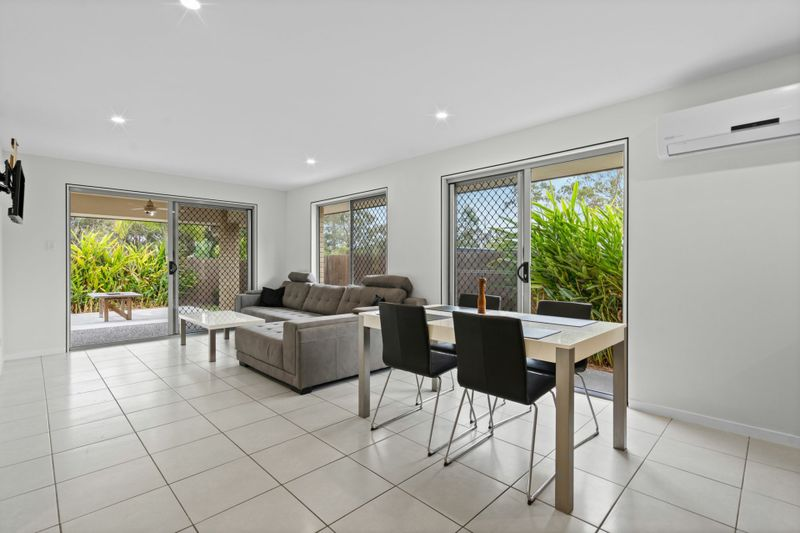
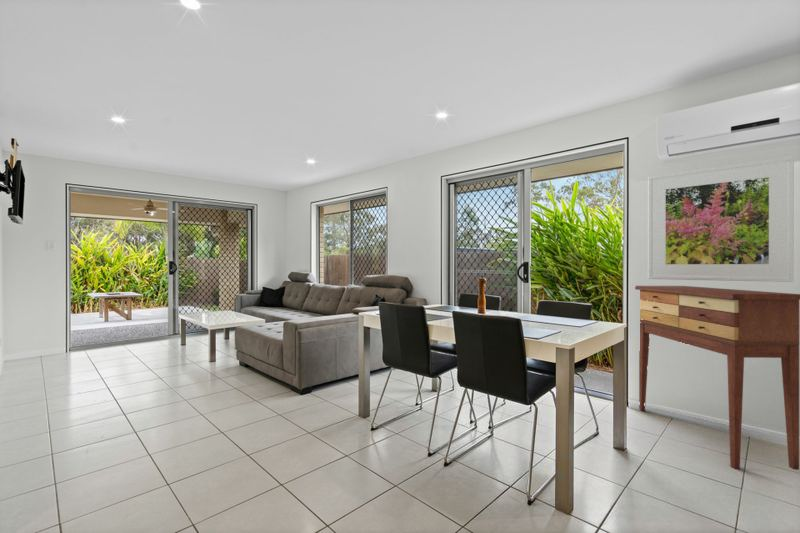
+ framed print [647,155,795,283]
+ console table [634,285,800,471]
